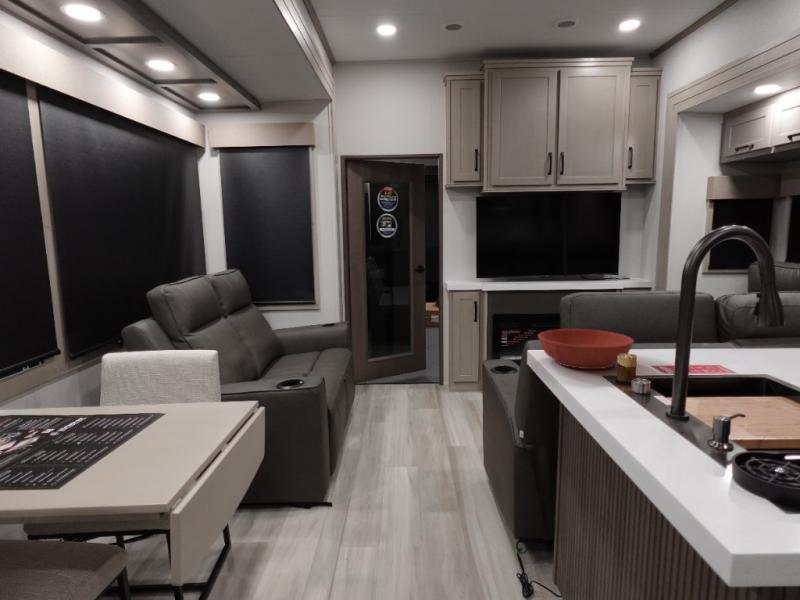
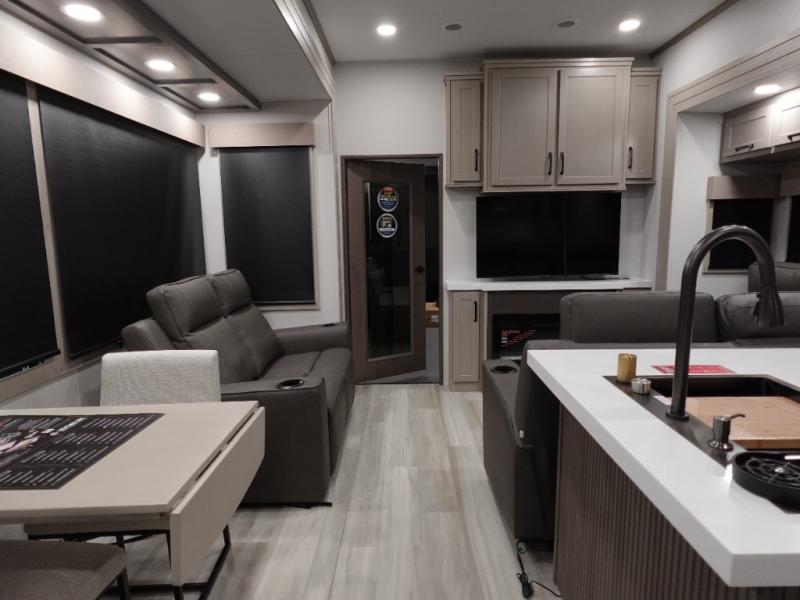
- bowl [537,328,635,370]
